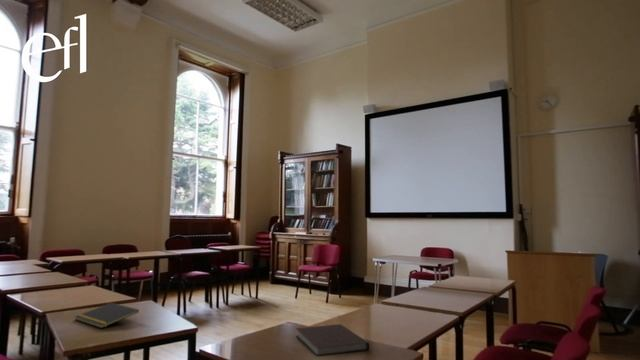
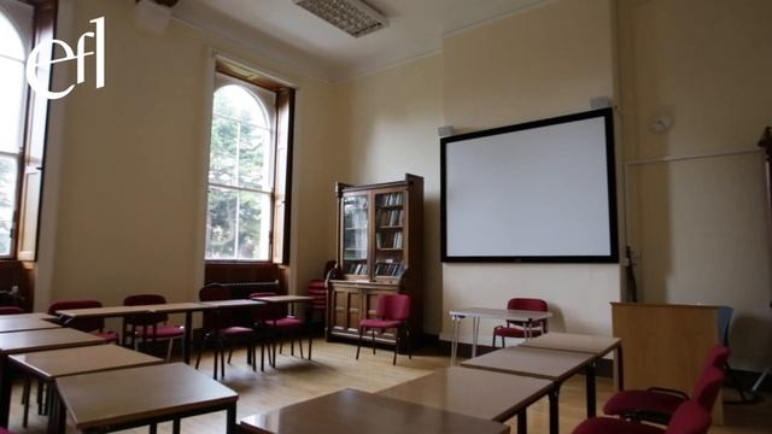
- notepad [74,302,140,329]
- notebook [295,323,370,357]
